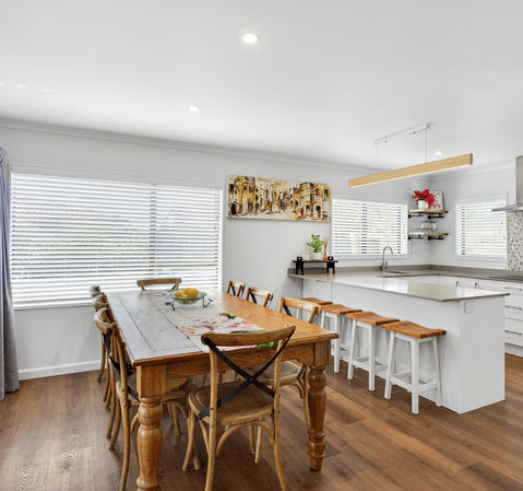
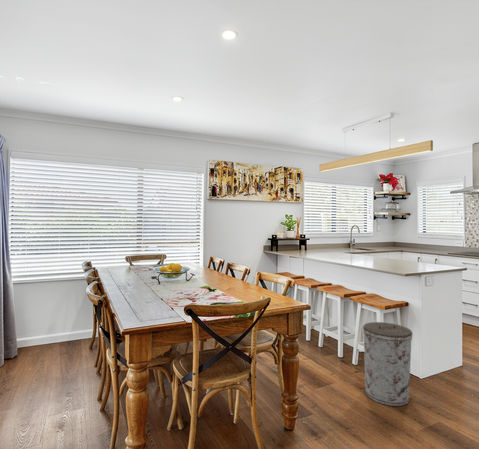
+ trash can [362,321,413,407]
